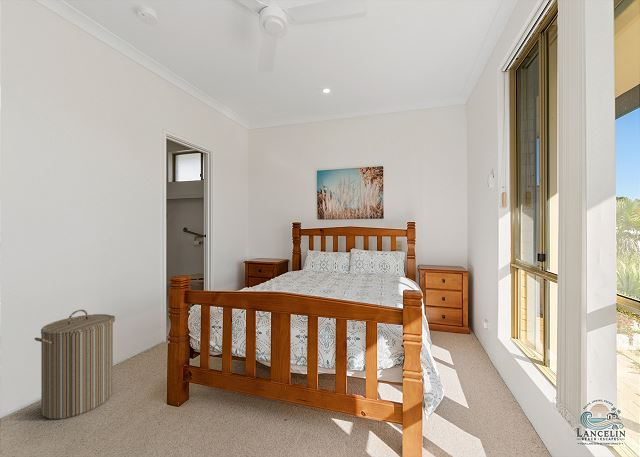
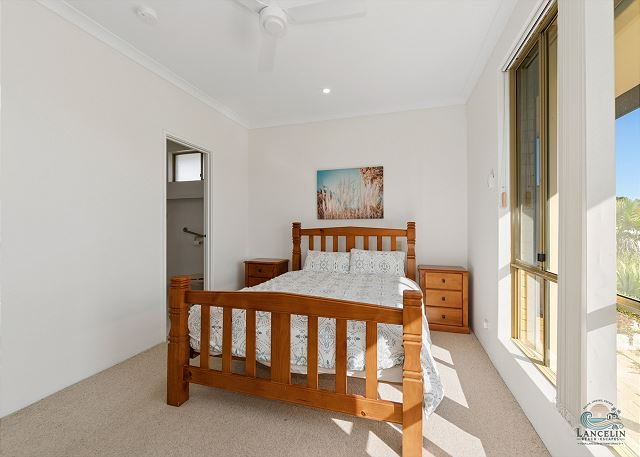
- laundry hamper [34,309,116,420]
